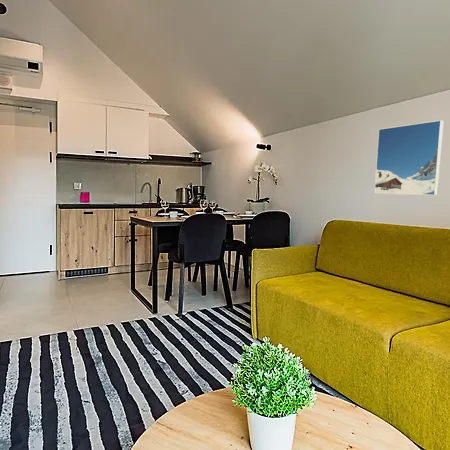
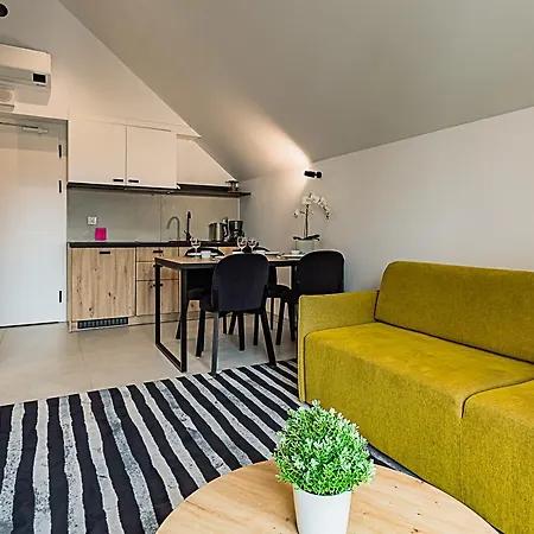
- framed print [373,119,444,196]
